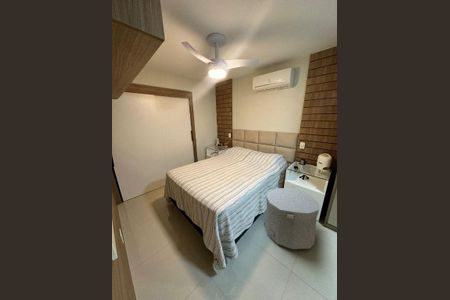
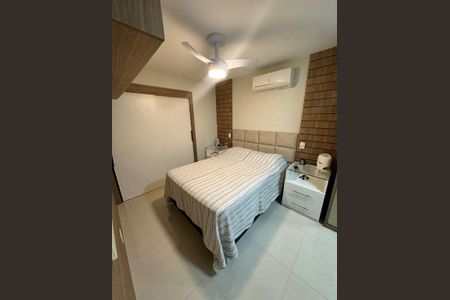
- trash can [263,187,320,250]
